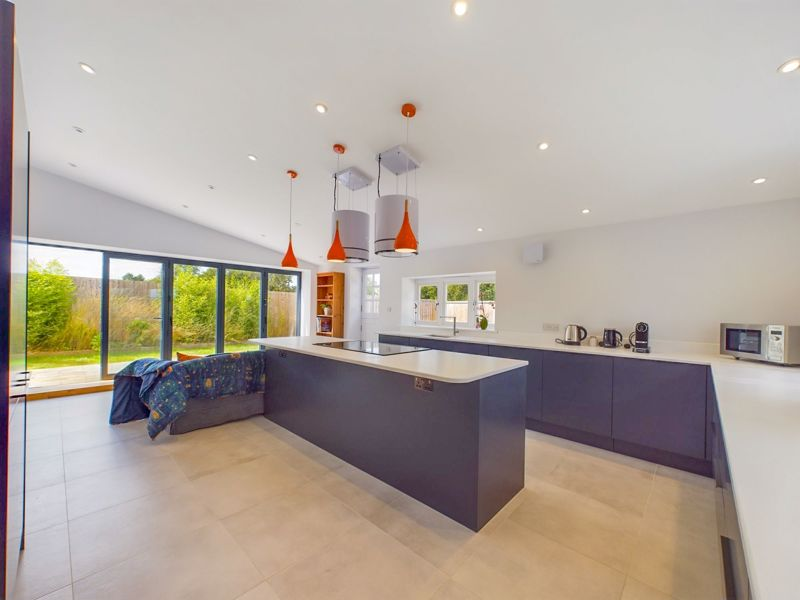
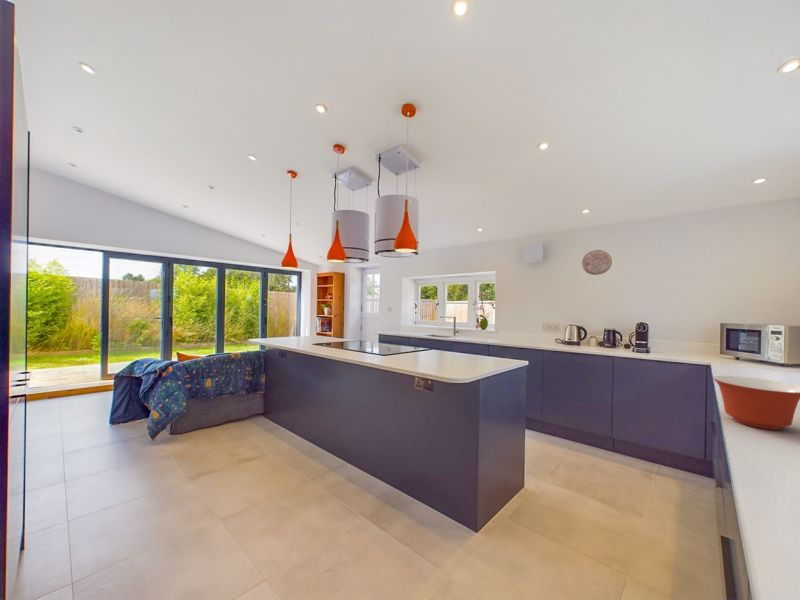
+ decorative plate [581,249,613,276]
+ mixing bowl [711,375,800,431]
